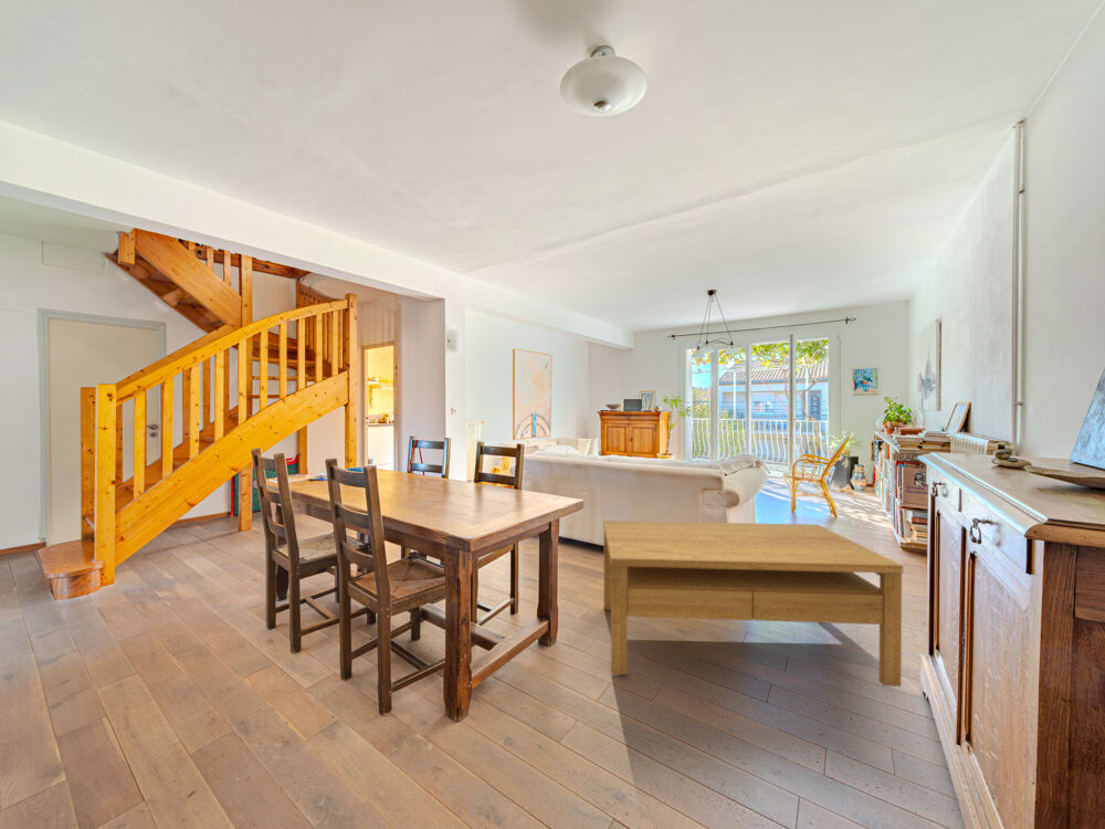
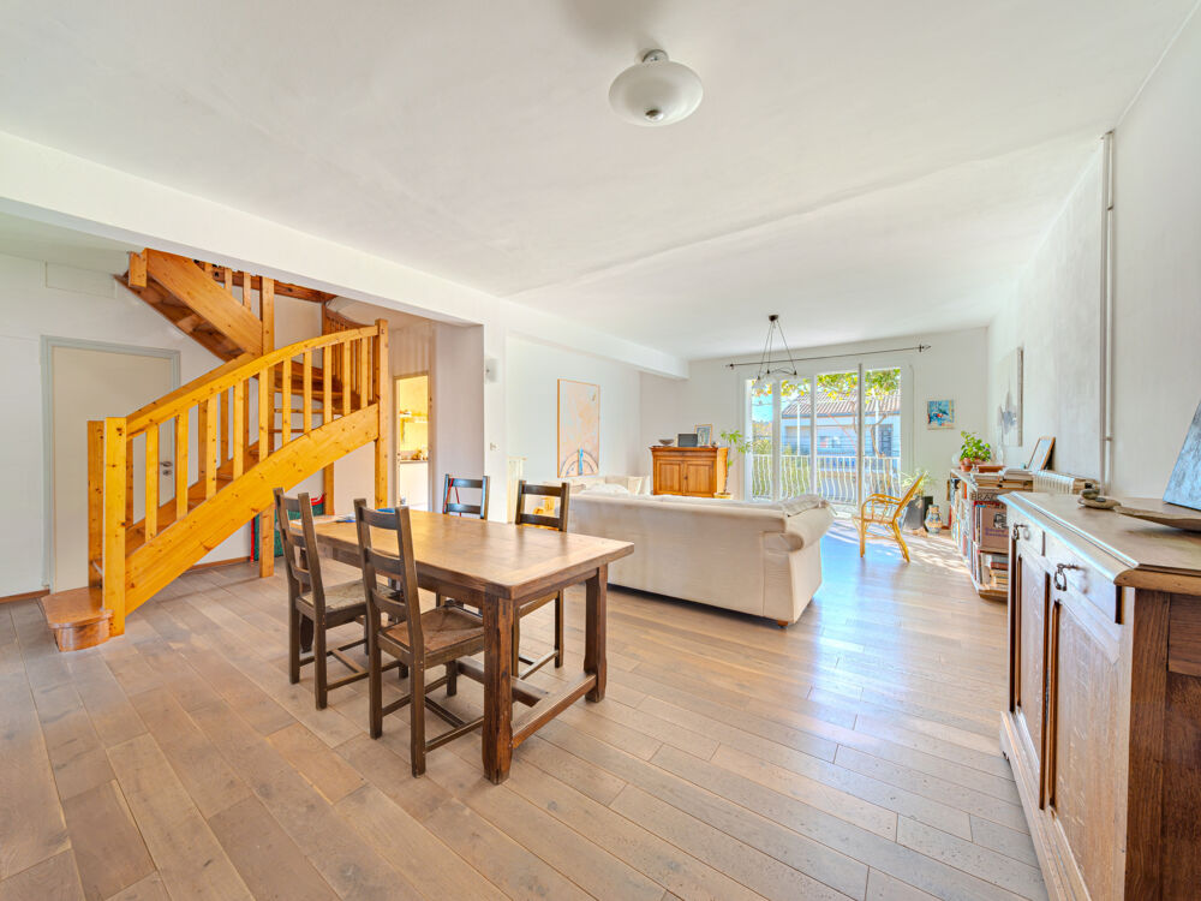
- coffee table [602,520,904,688]
